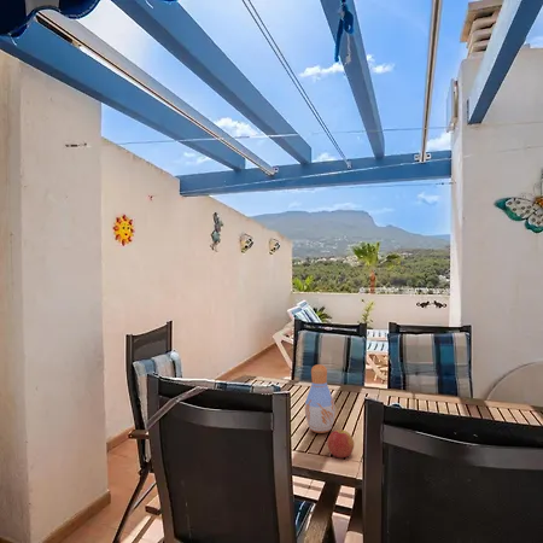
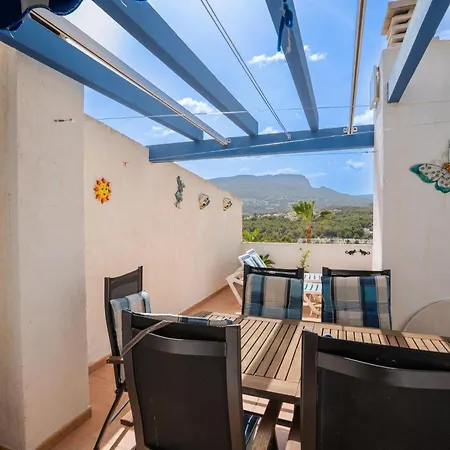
- vase [304,363,335,434]
- apple [326,428,355,459]
